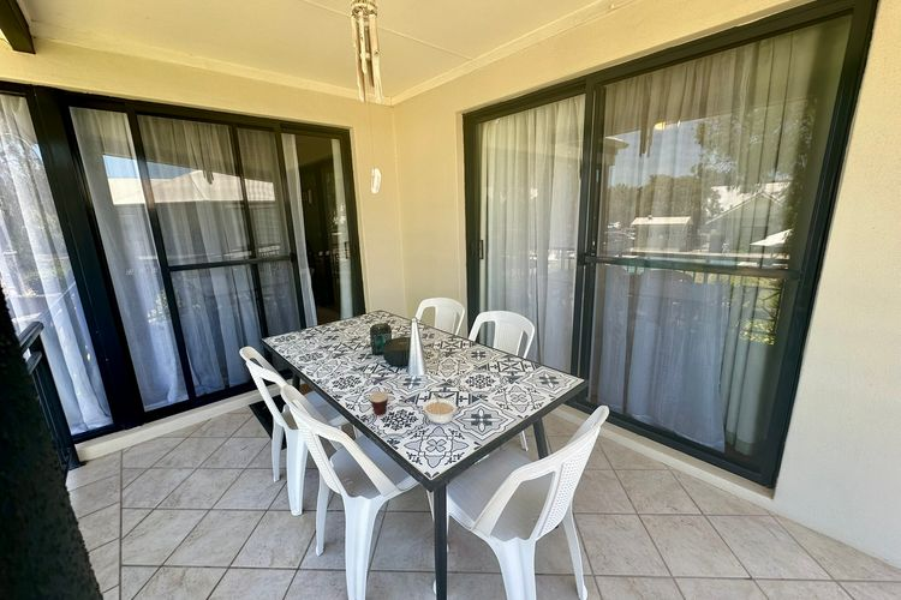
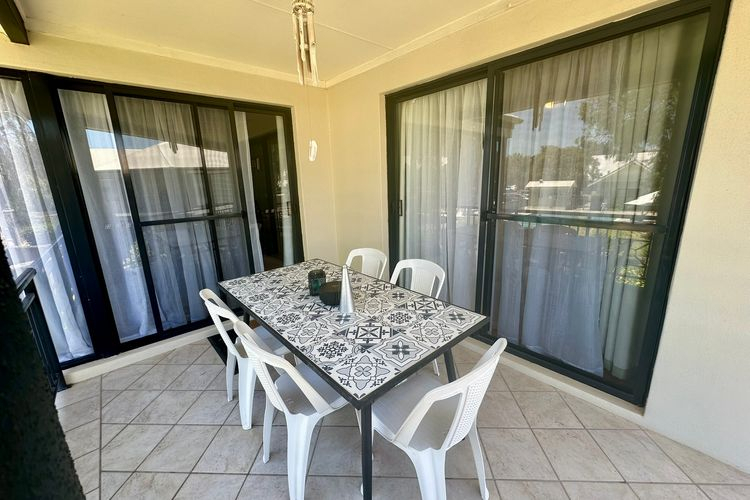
- cup [369,376,398,416]
- legume [422,391,458,426]
